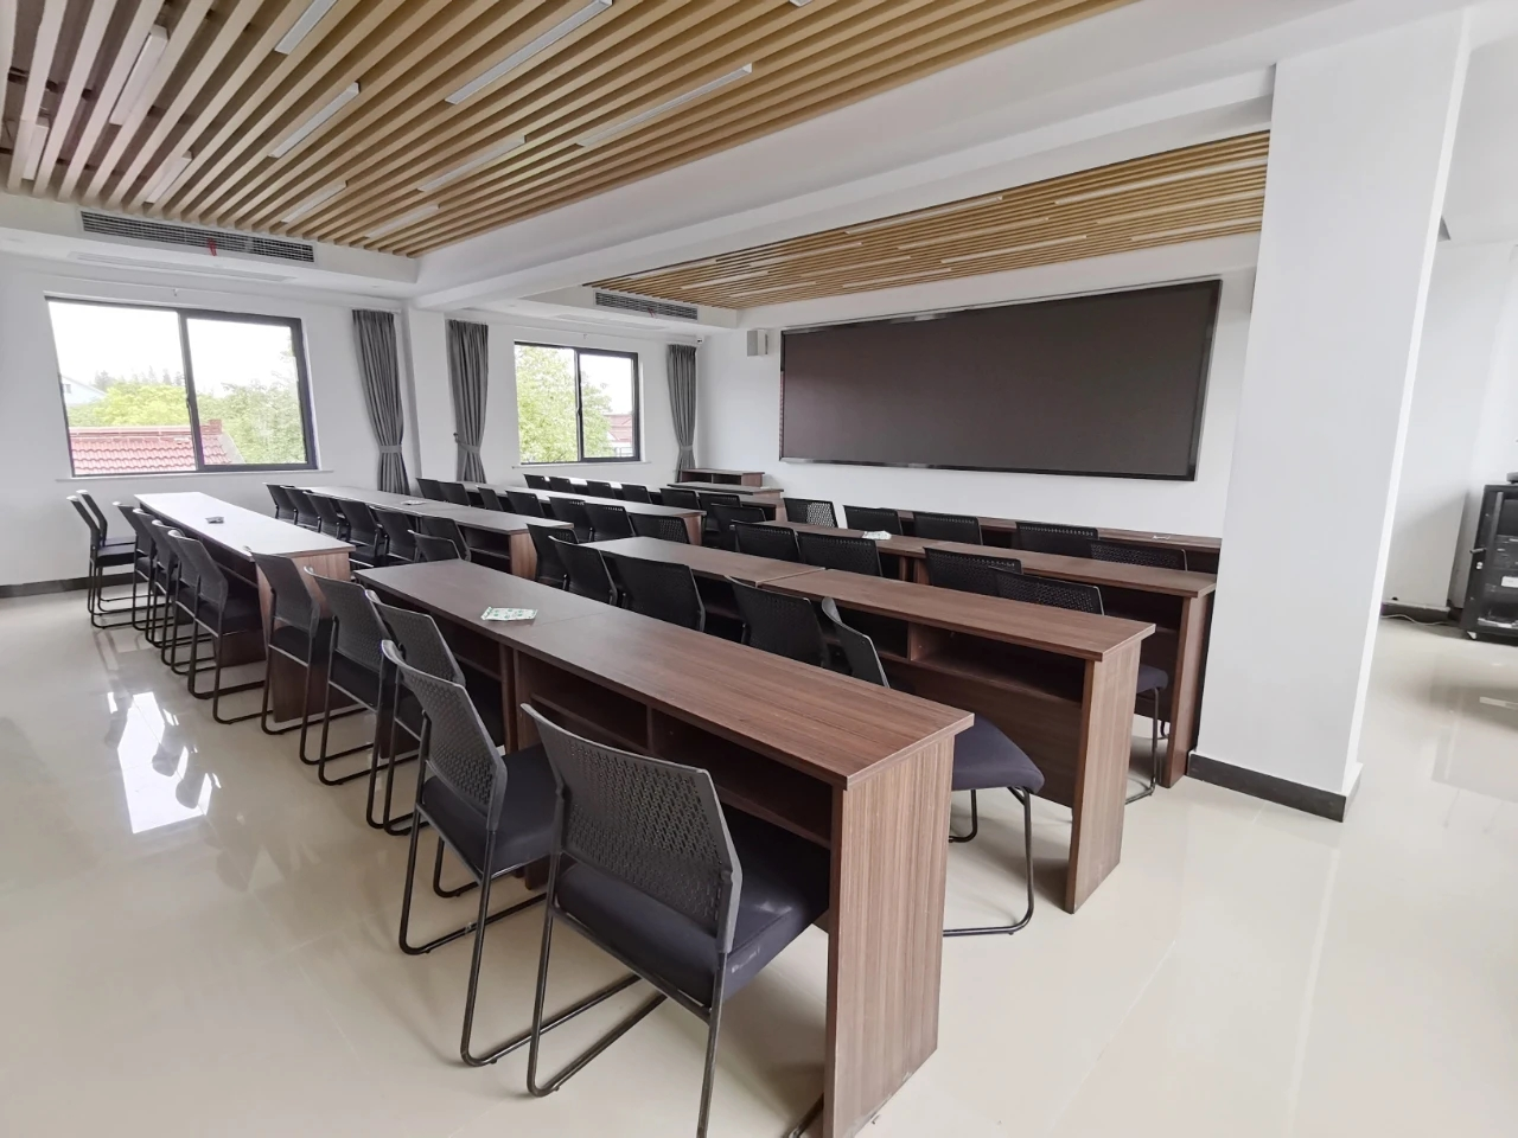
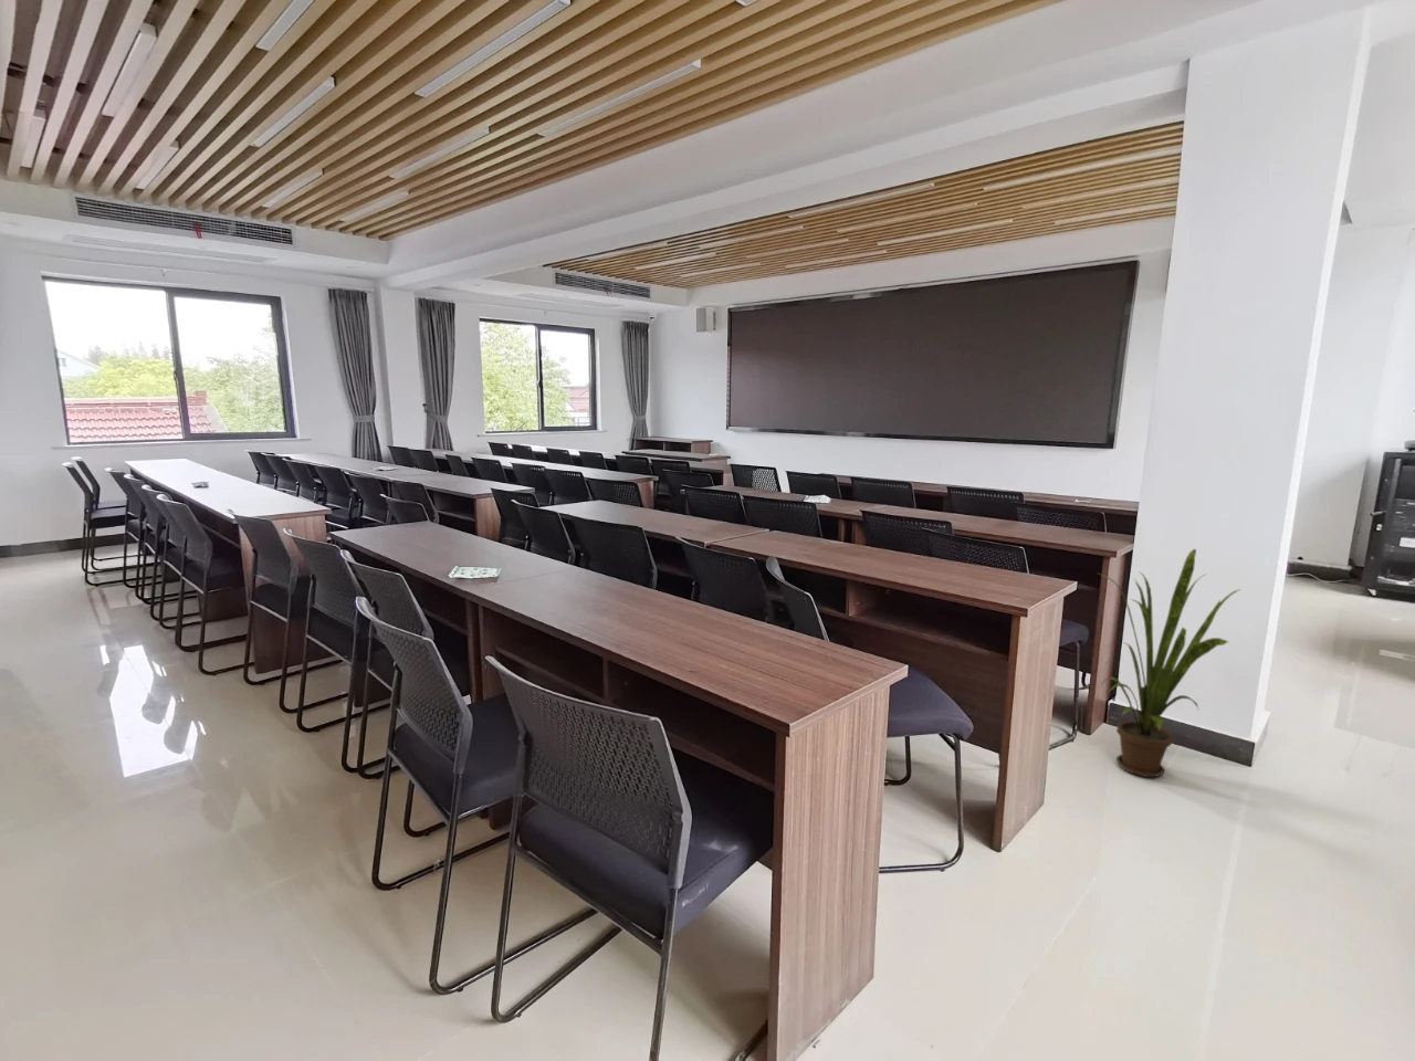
+ house plant [1095,547,1241,778]
